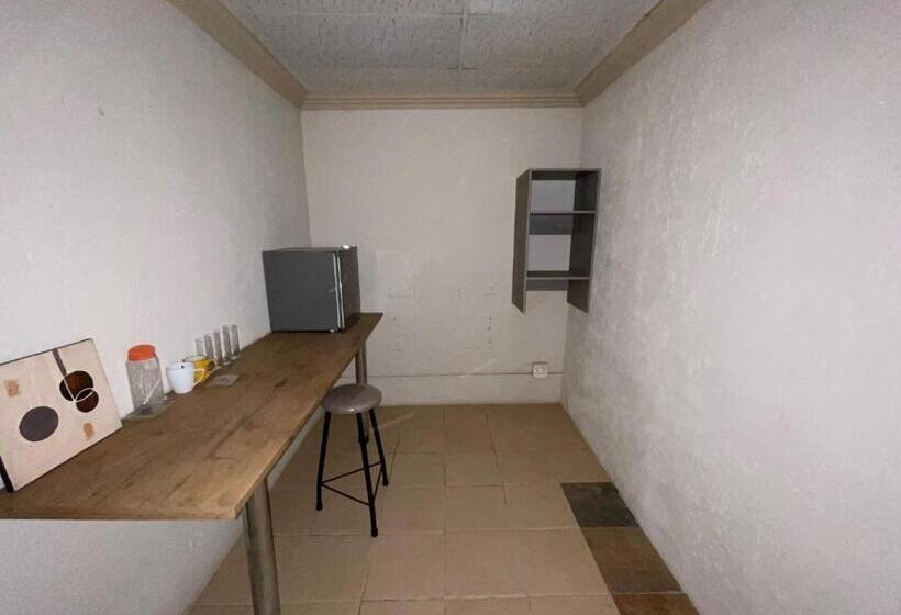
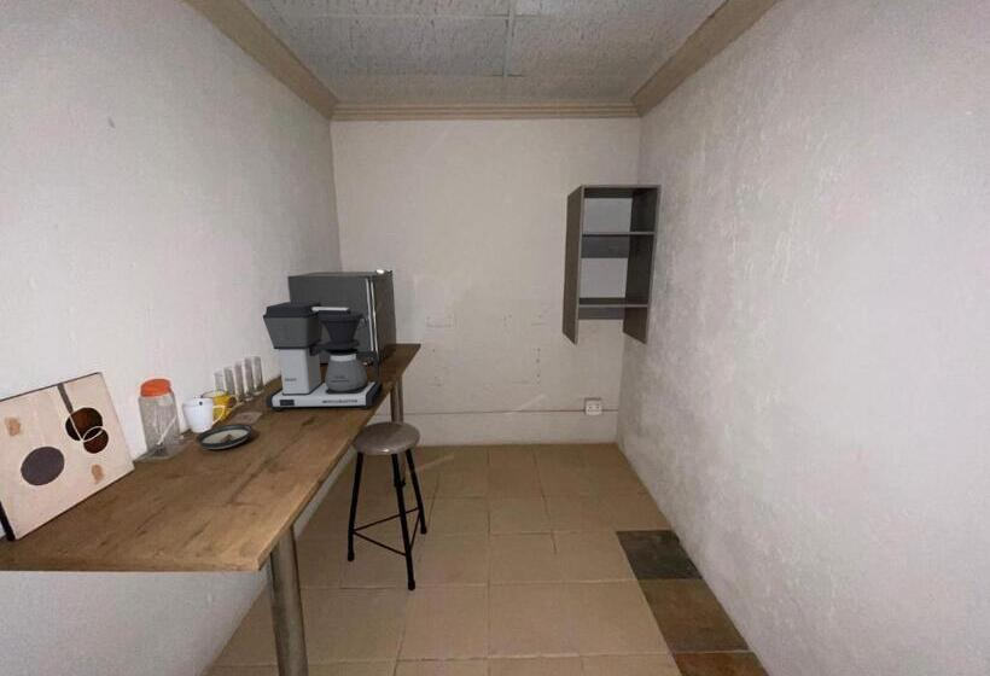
+ saucer [194,422,254,450]
+ coffee maker [262,301,384,412]
